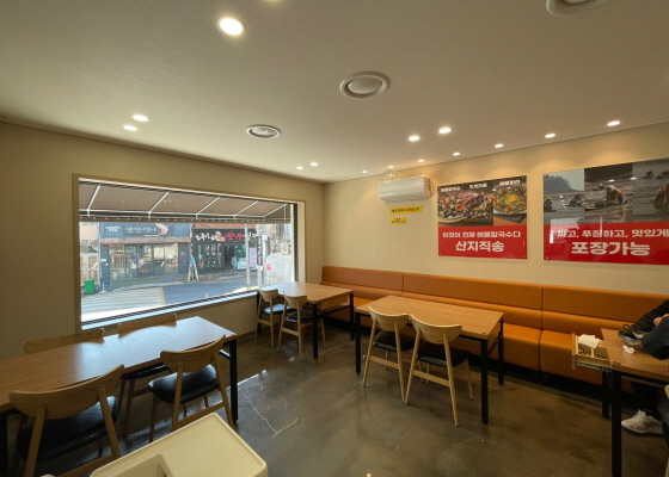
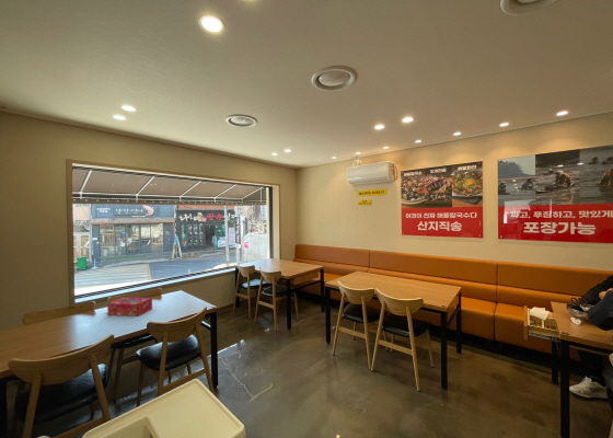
+ tissue box [106,297,153,316]
